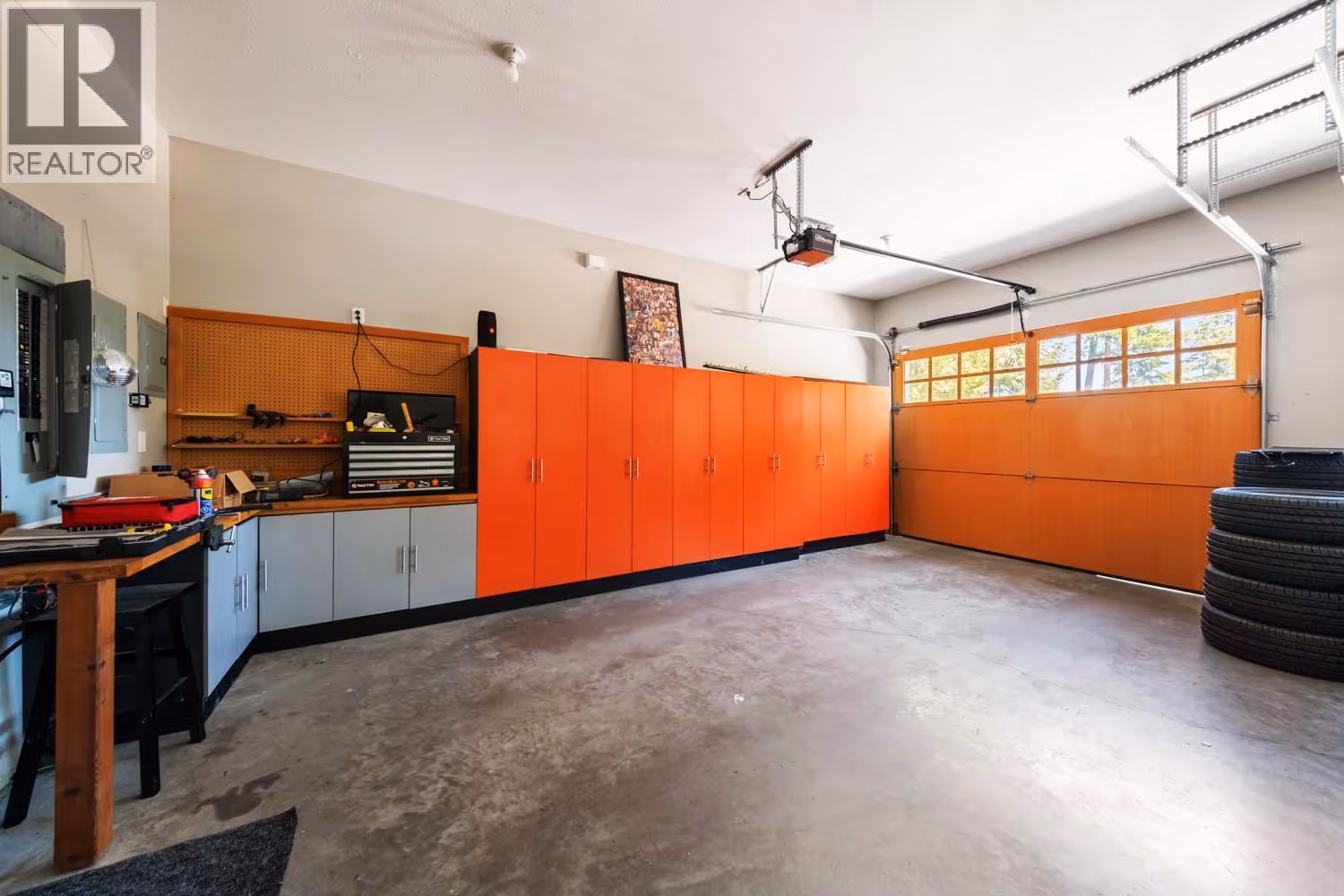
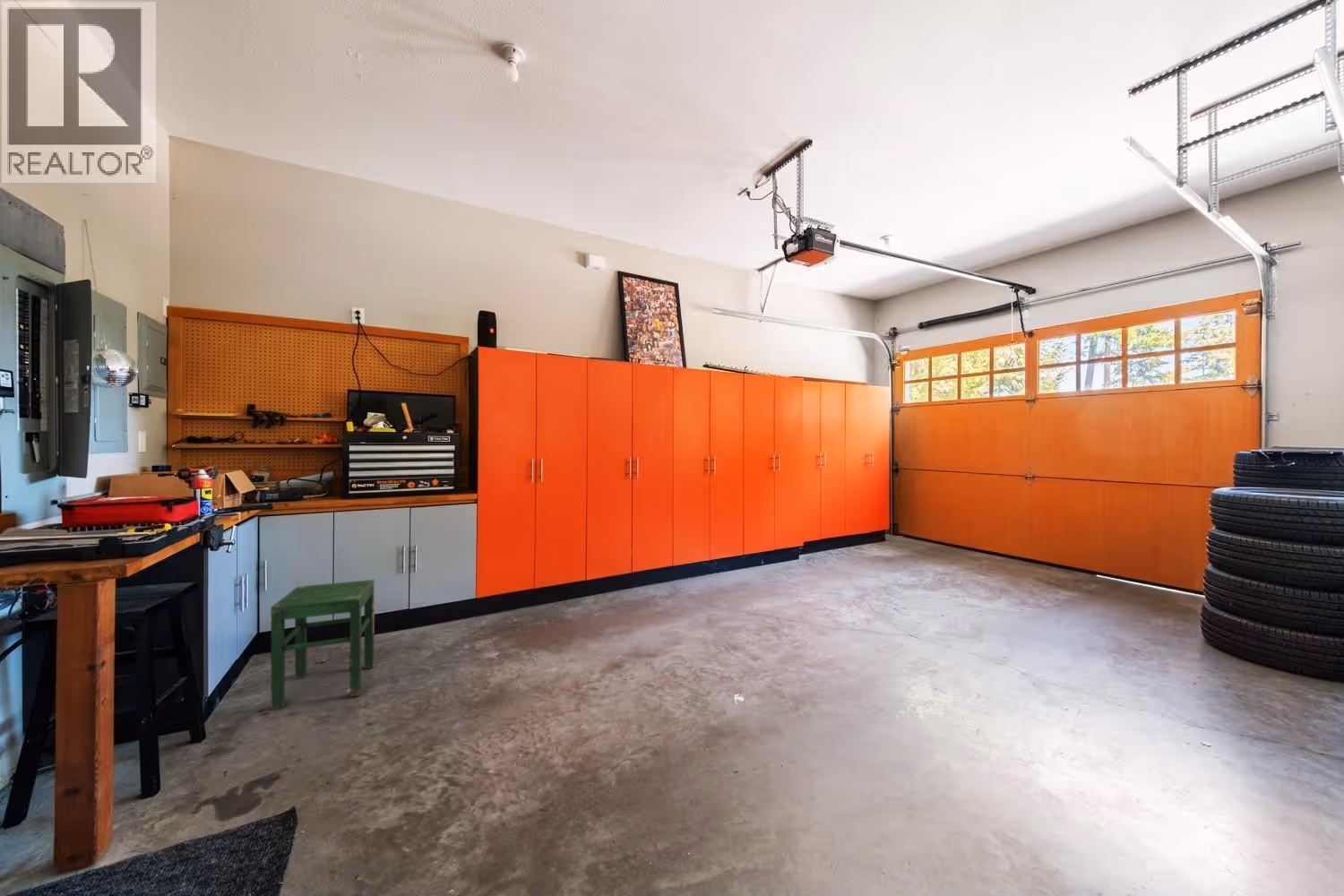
+ stool [270,579,375,711]
